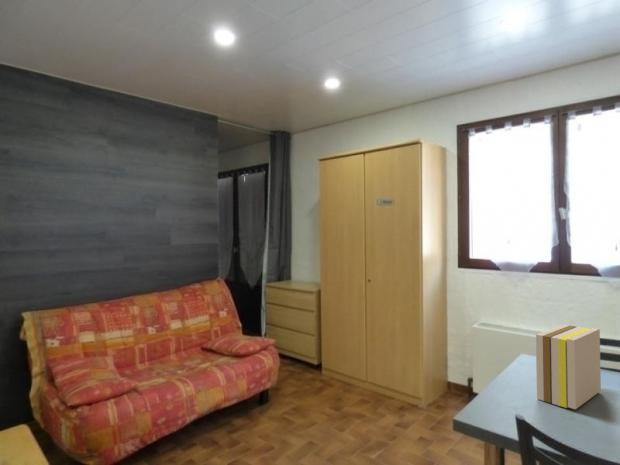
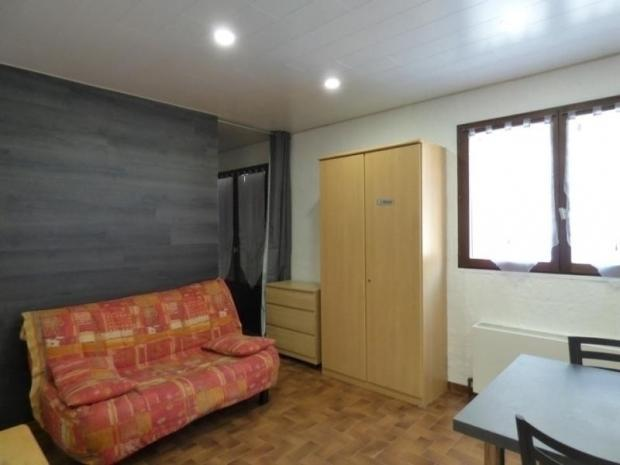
- book [535,323,602,410]
